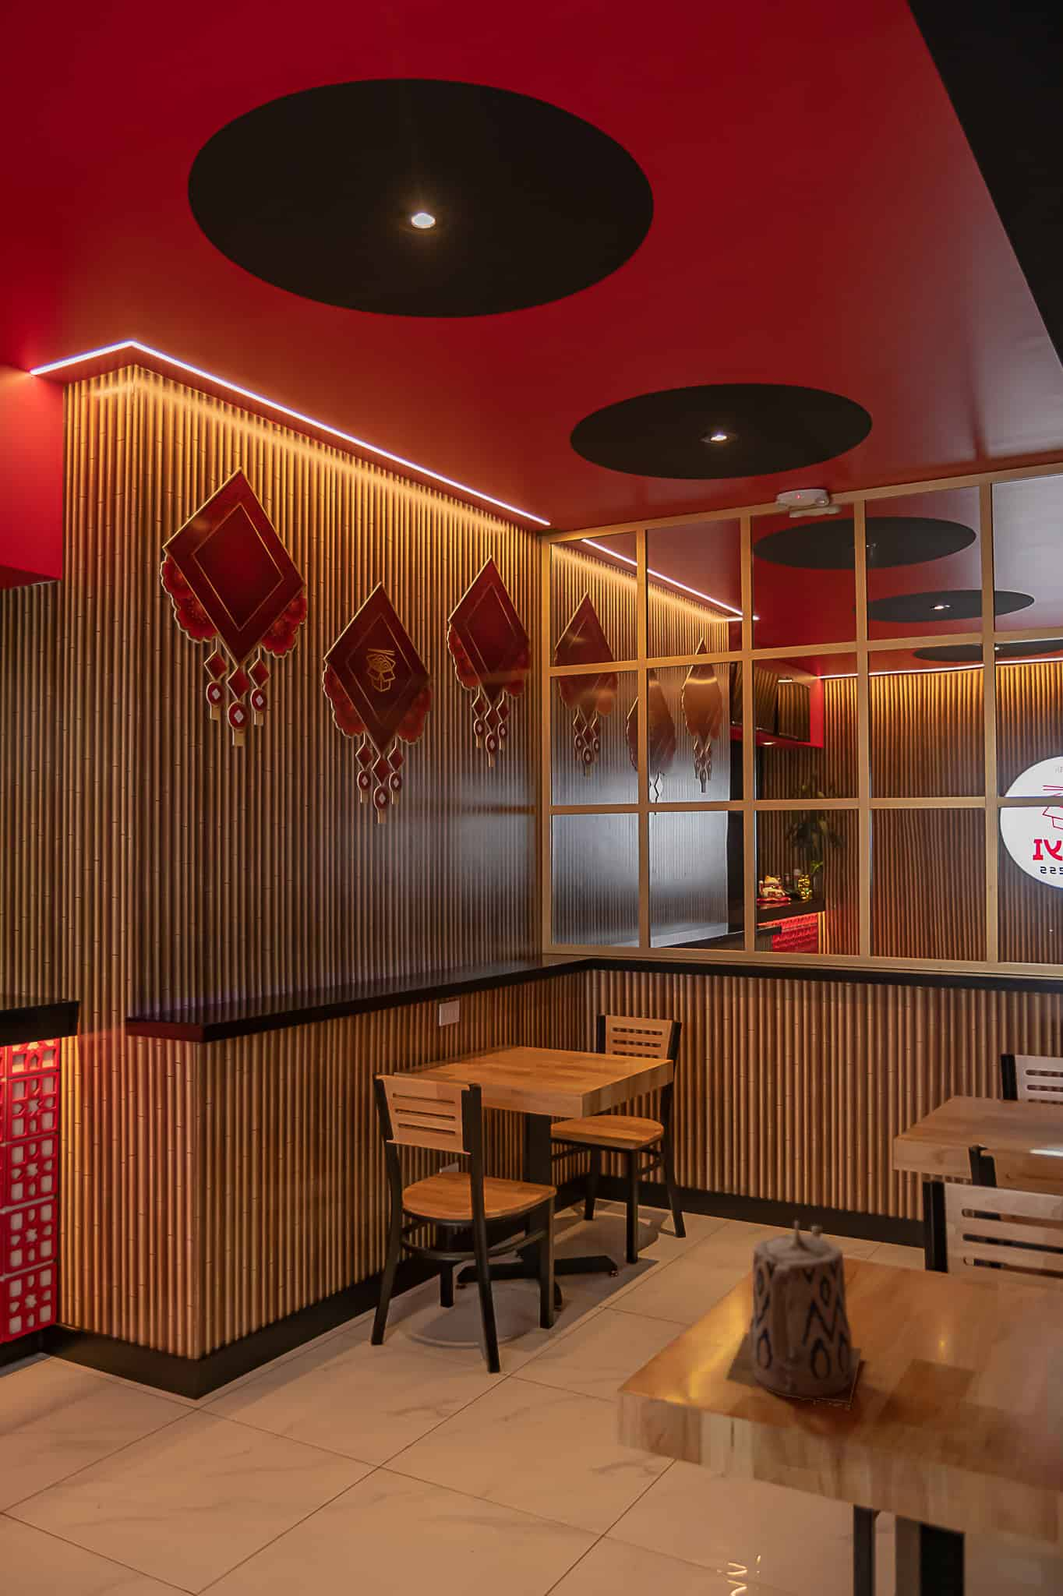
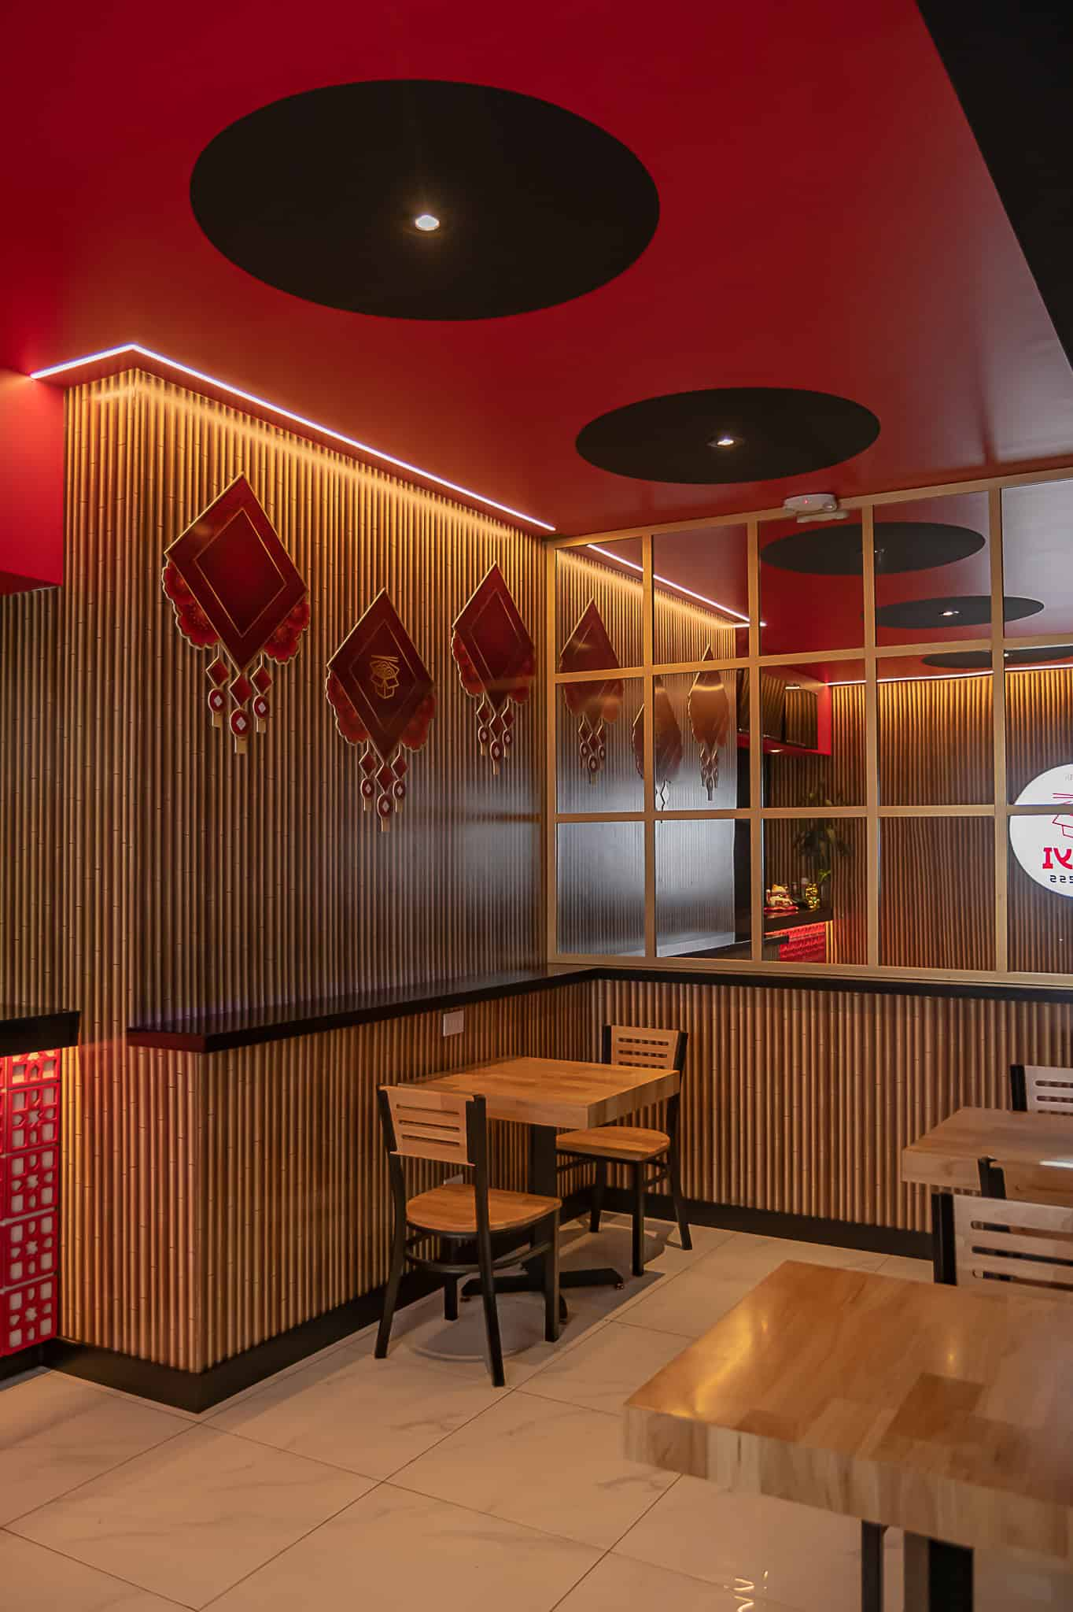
- teapot [724,1220,863,1412]
